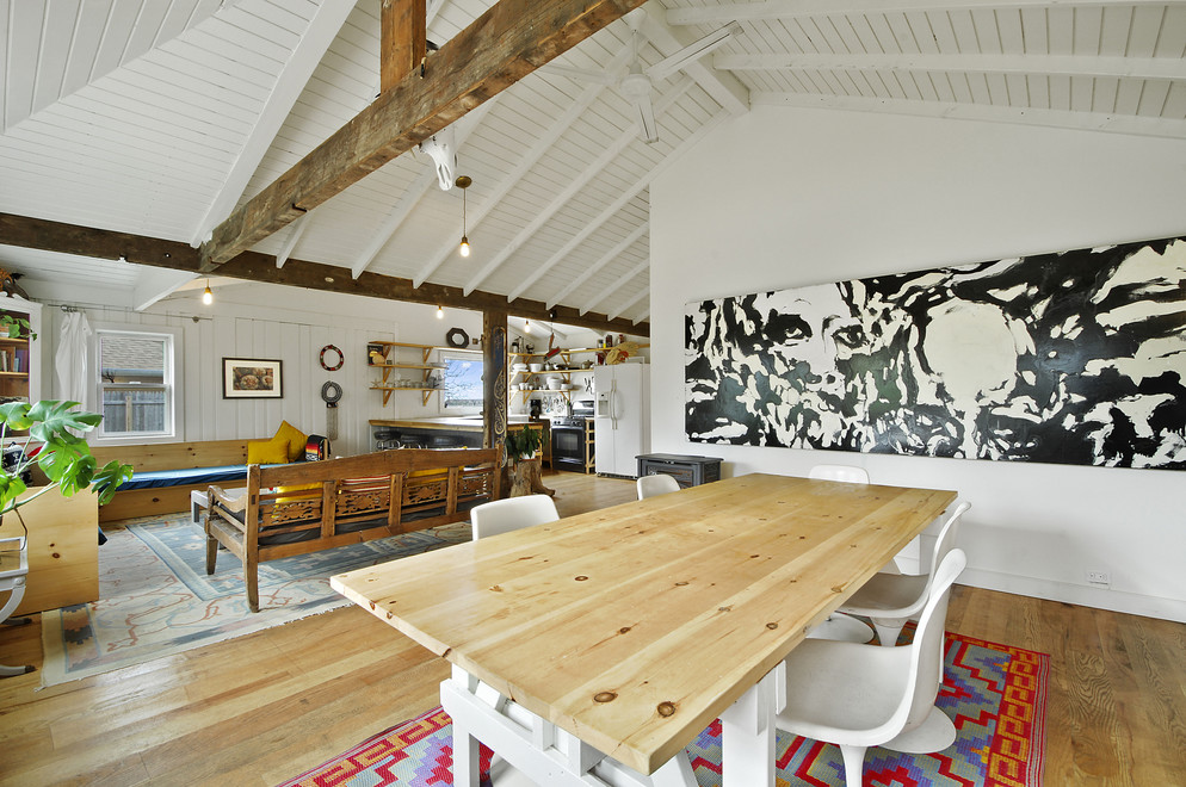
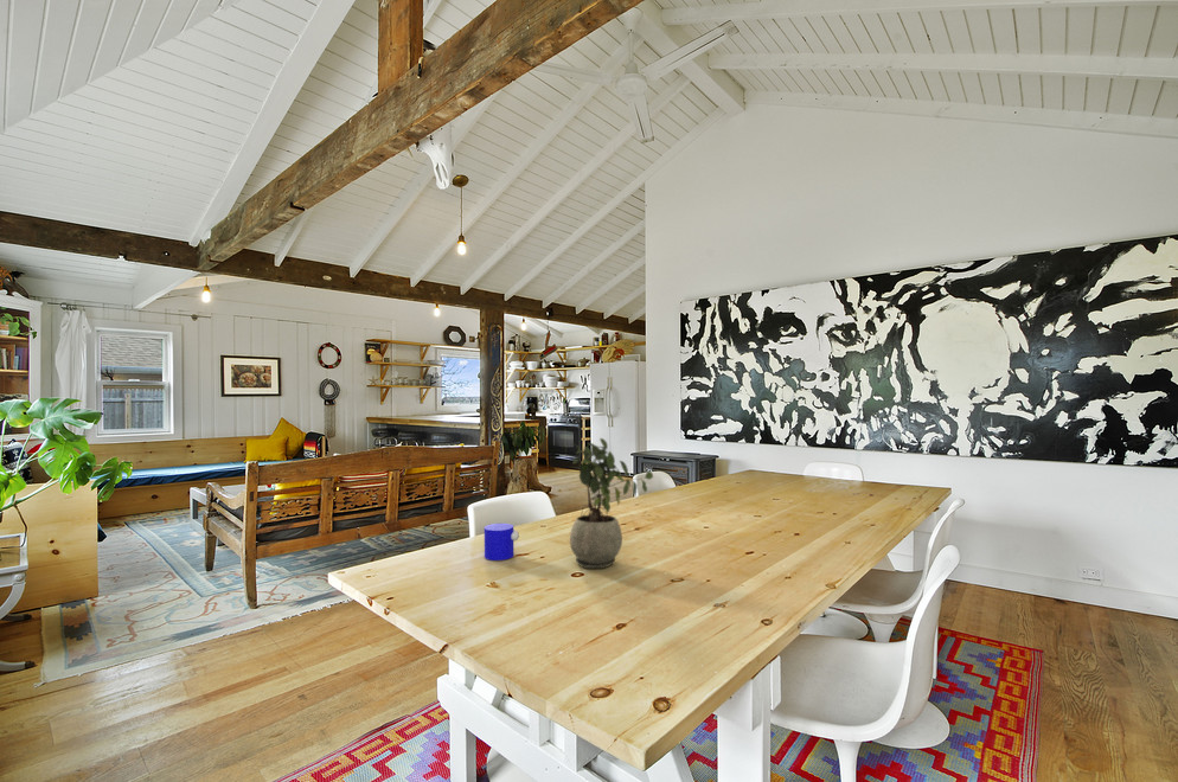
+ cup [484,523,520,562]
+ potted plant [569,437,654,570]
